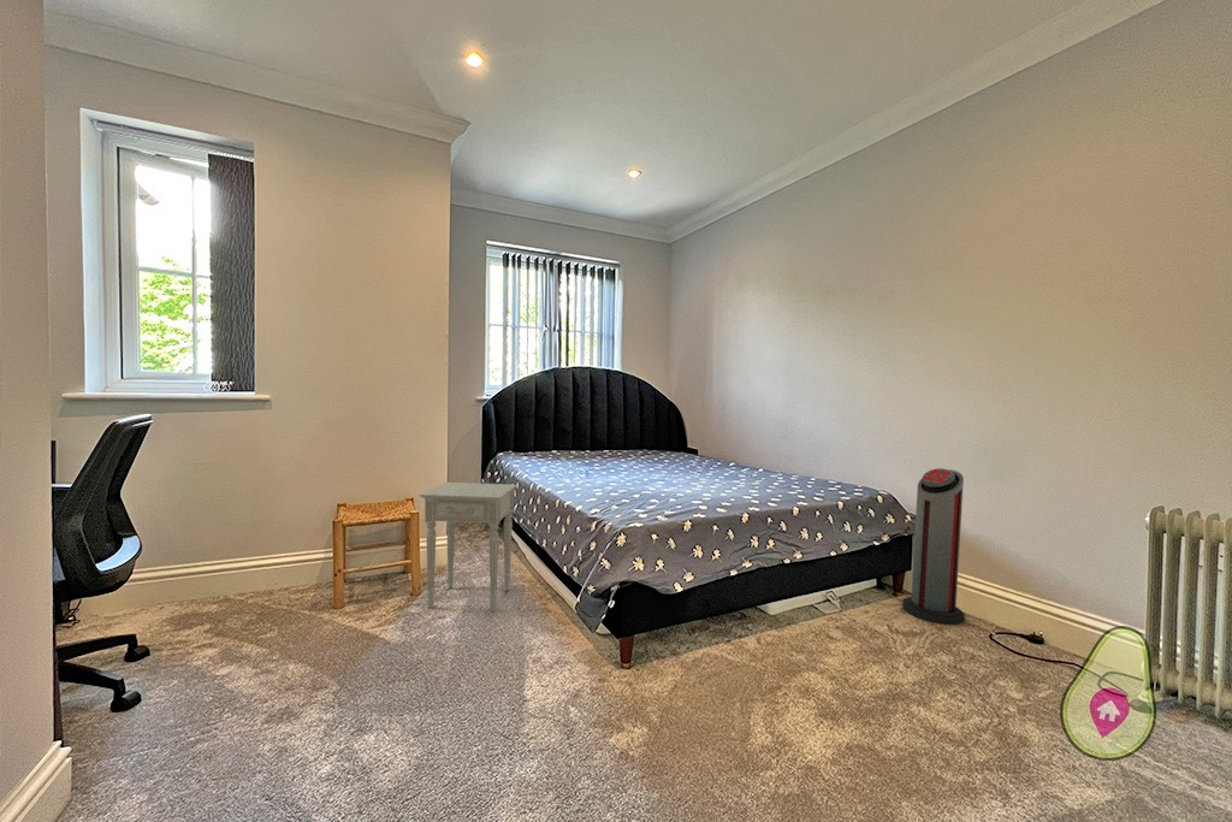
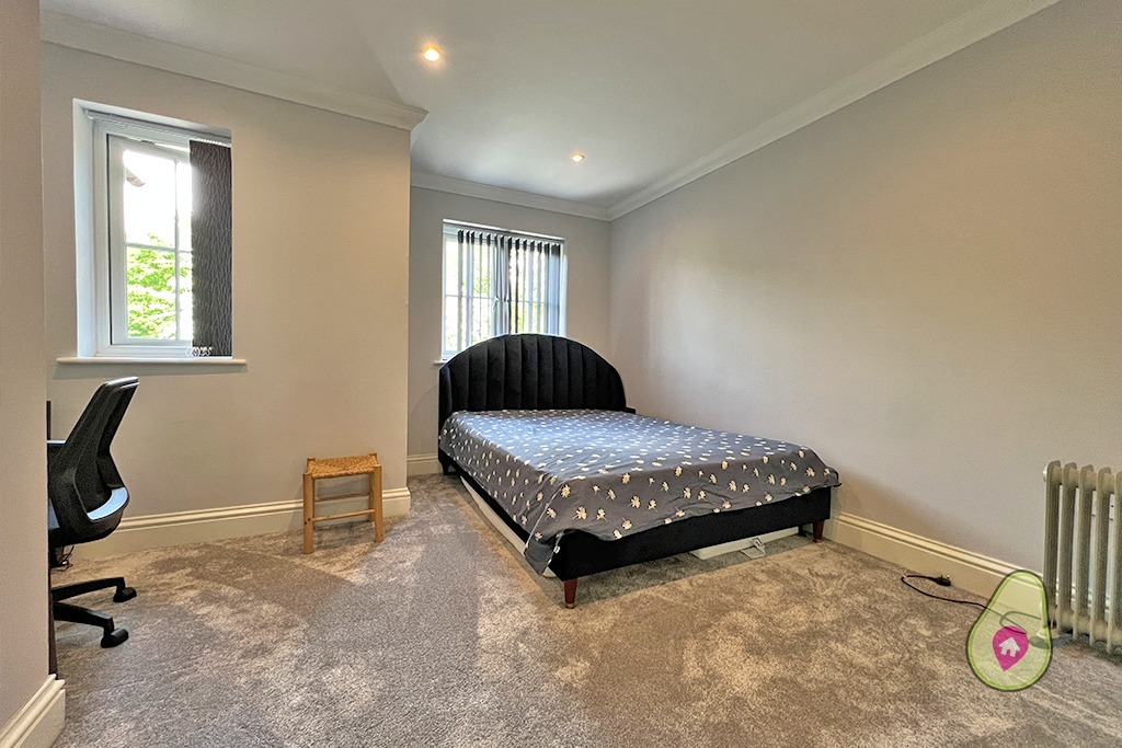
- nightstand [417,481,519,613]
- air purifier [901,467,966,626]
